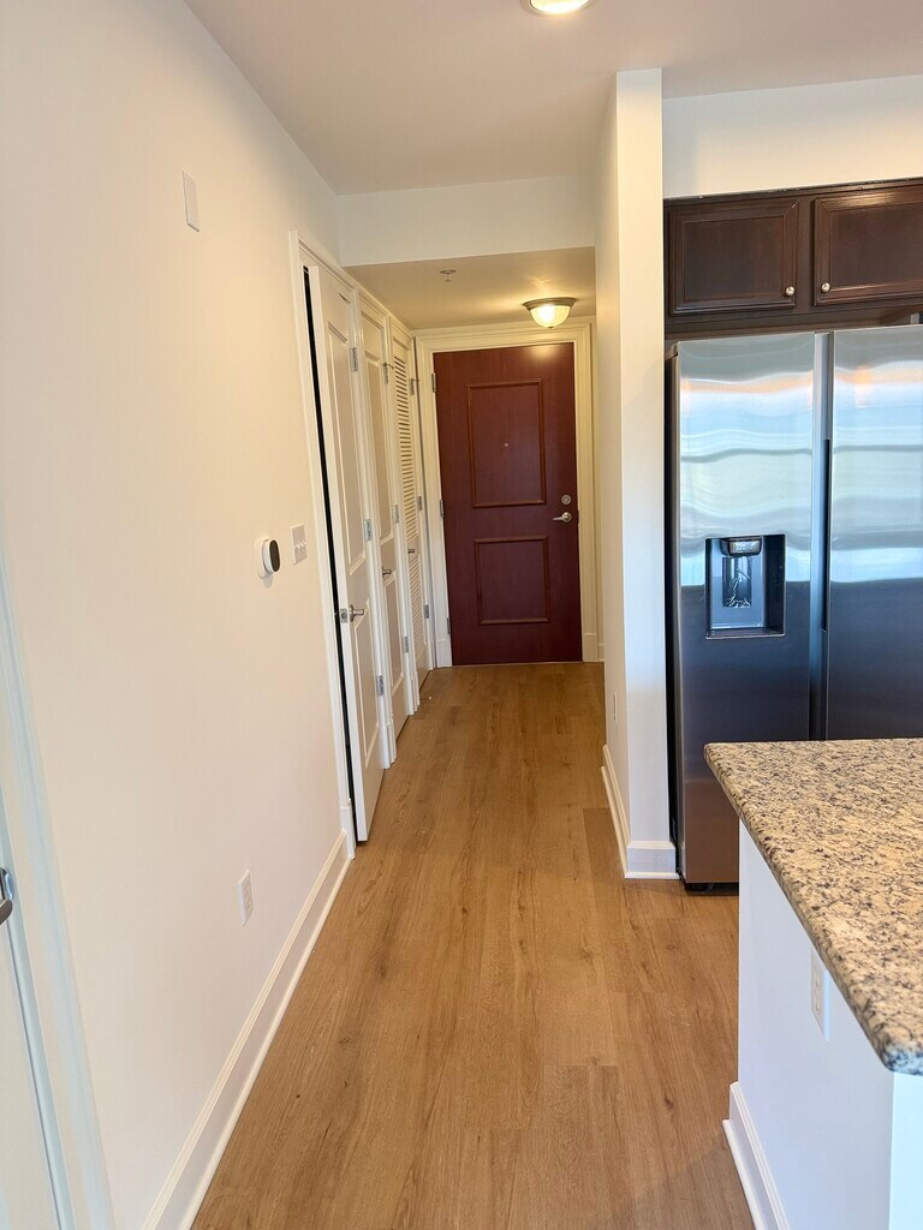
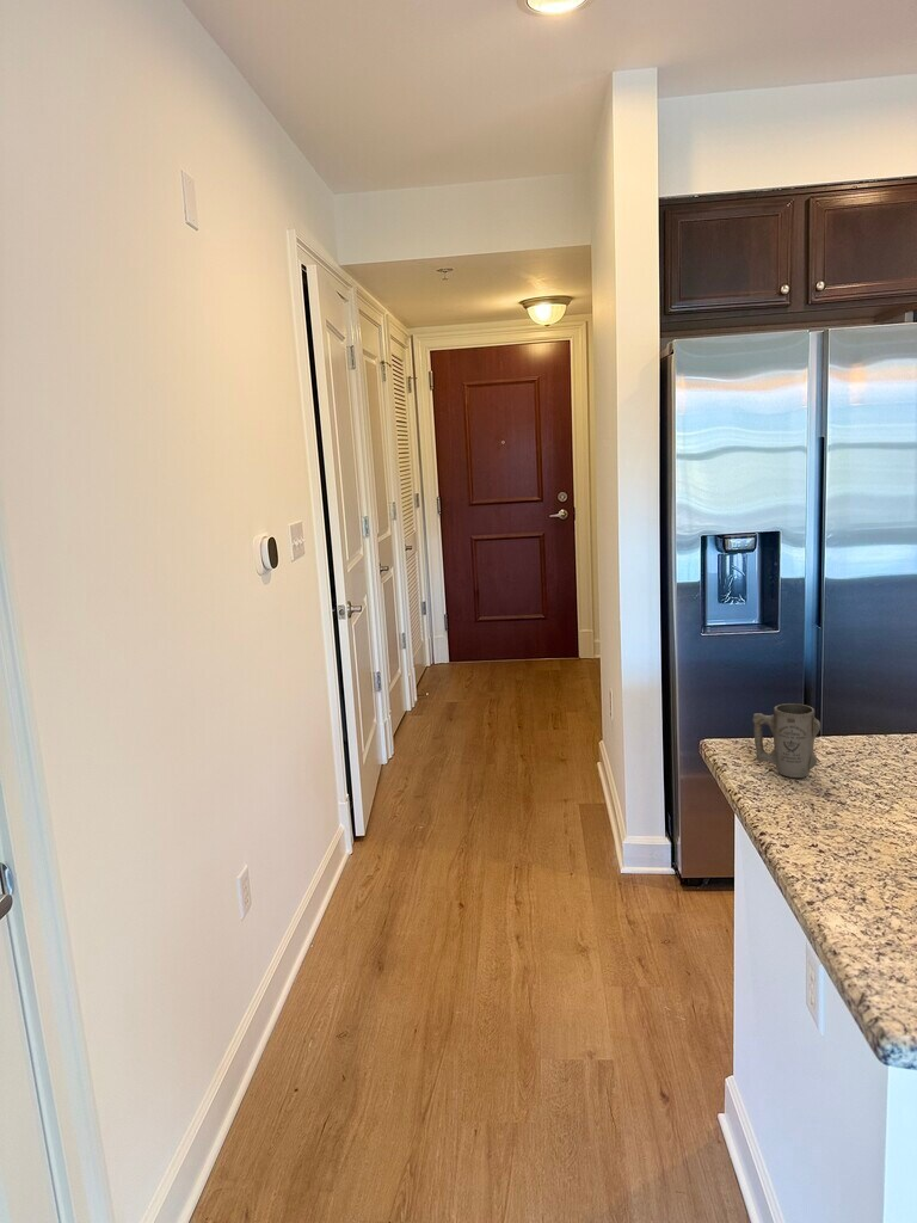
+ mug [751,702,821,779]
